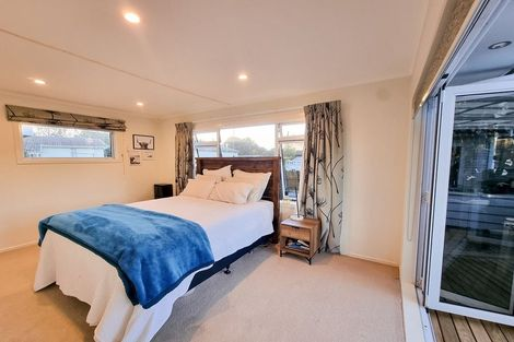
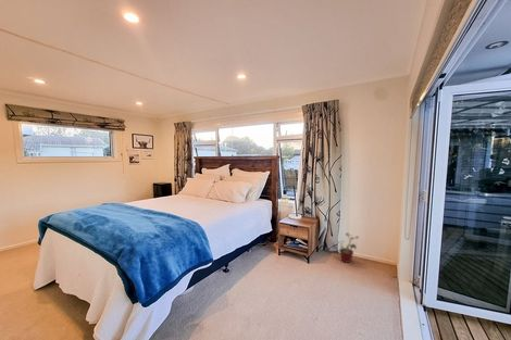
+ potted plant [336,231,359,264]
